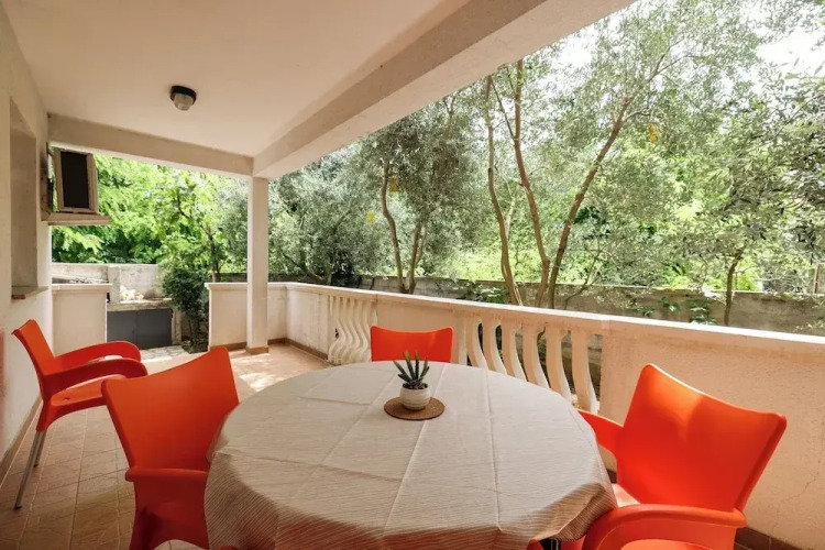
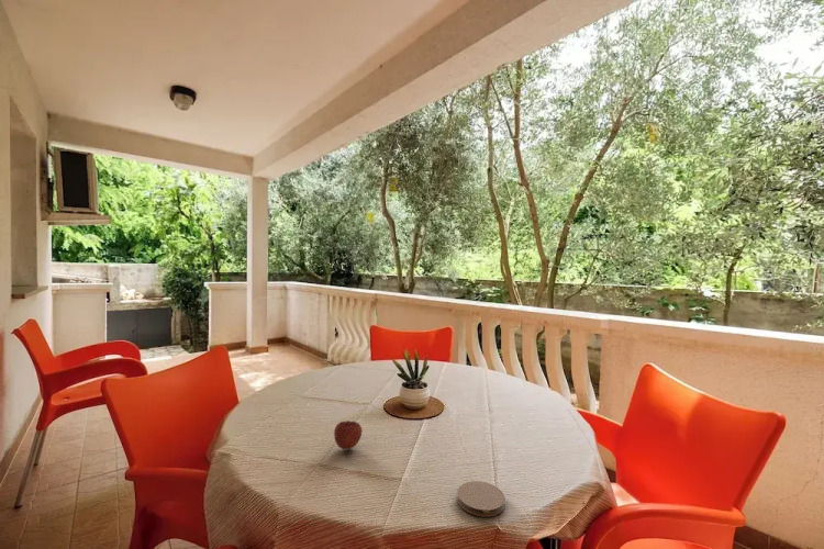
+ fruit [333,419,364,450]
+ coaster [456,480,506,518]
